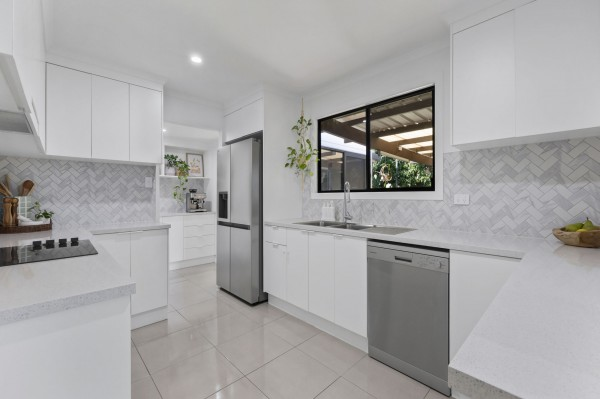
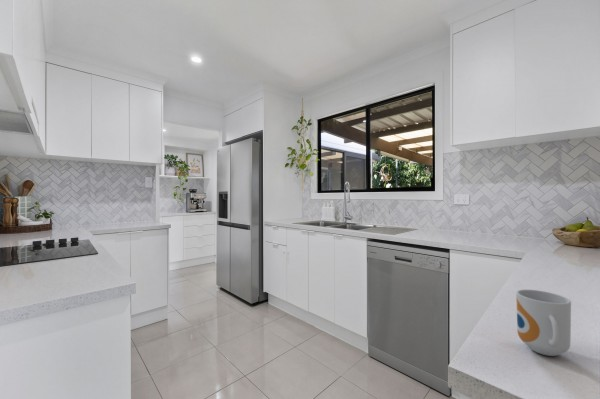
+ mug [515,289,572,357]
